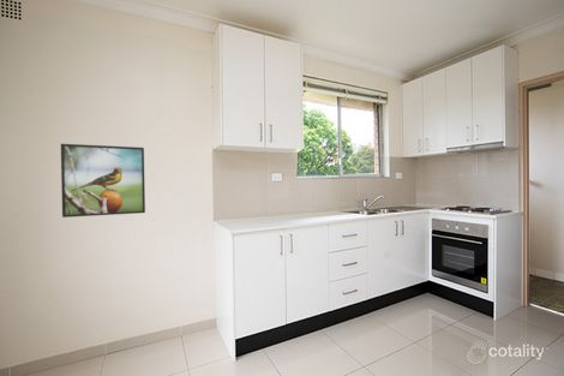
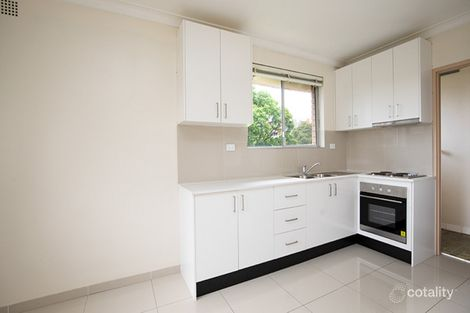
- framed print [60,143,146,219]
